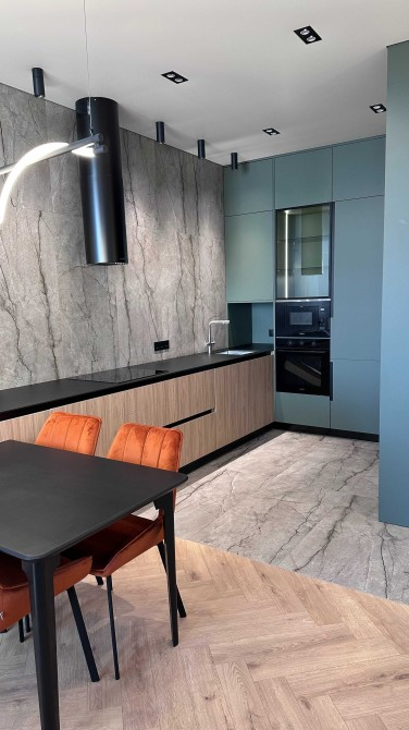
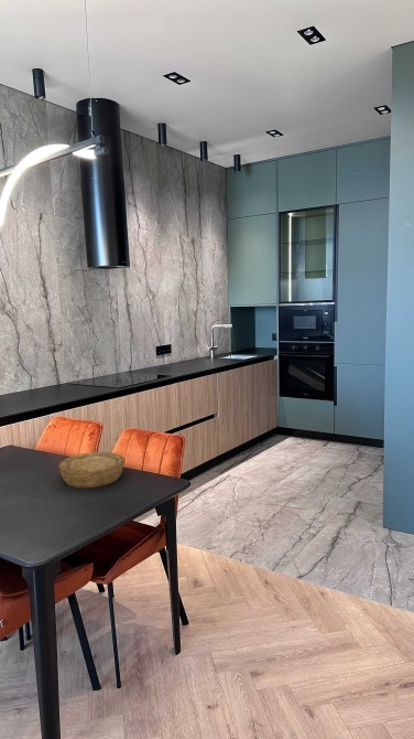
+ bowl [57,451,126,489]
